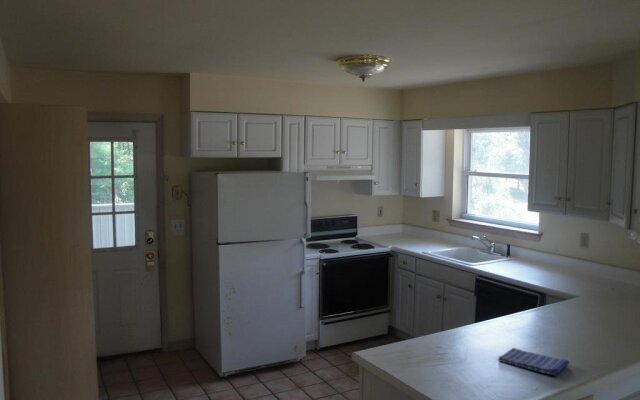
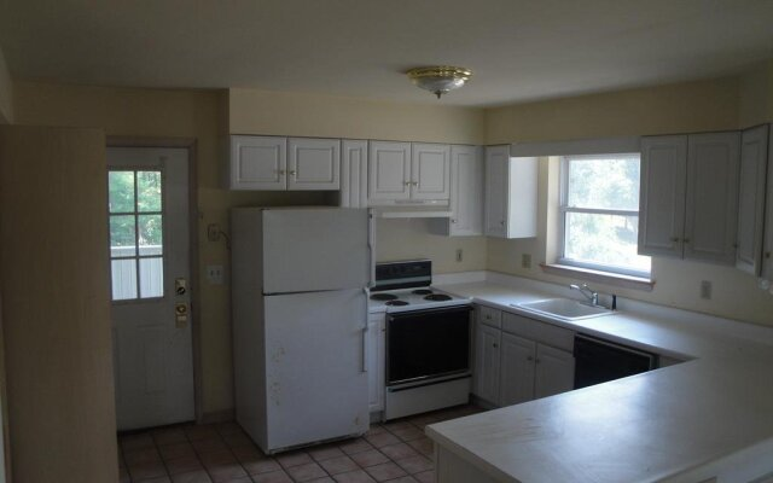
- dish towel [497,347,570,377]
